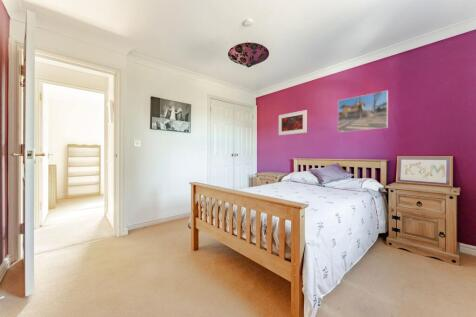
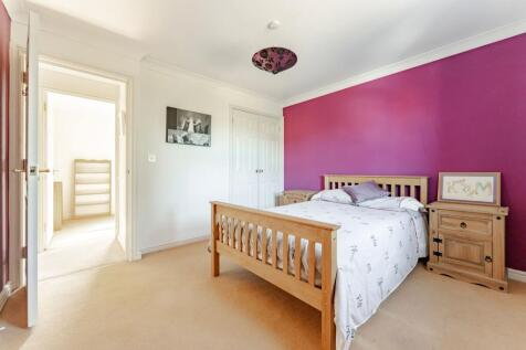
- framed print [337,90,389,133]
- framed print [278,109,308,136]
